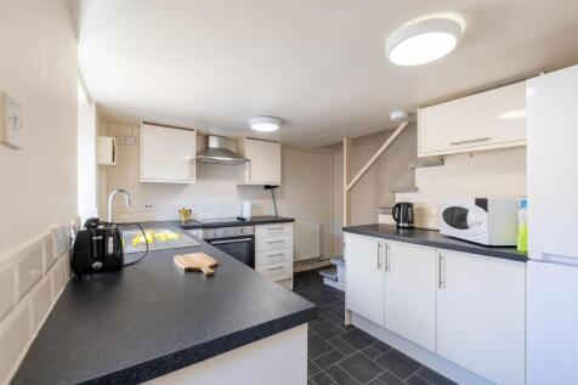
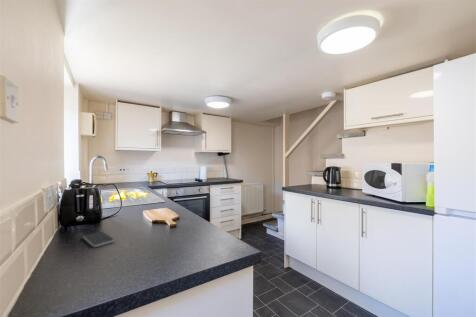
+ smartphone [82,230,115,248]
